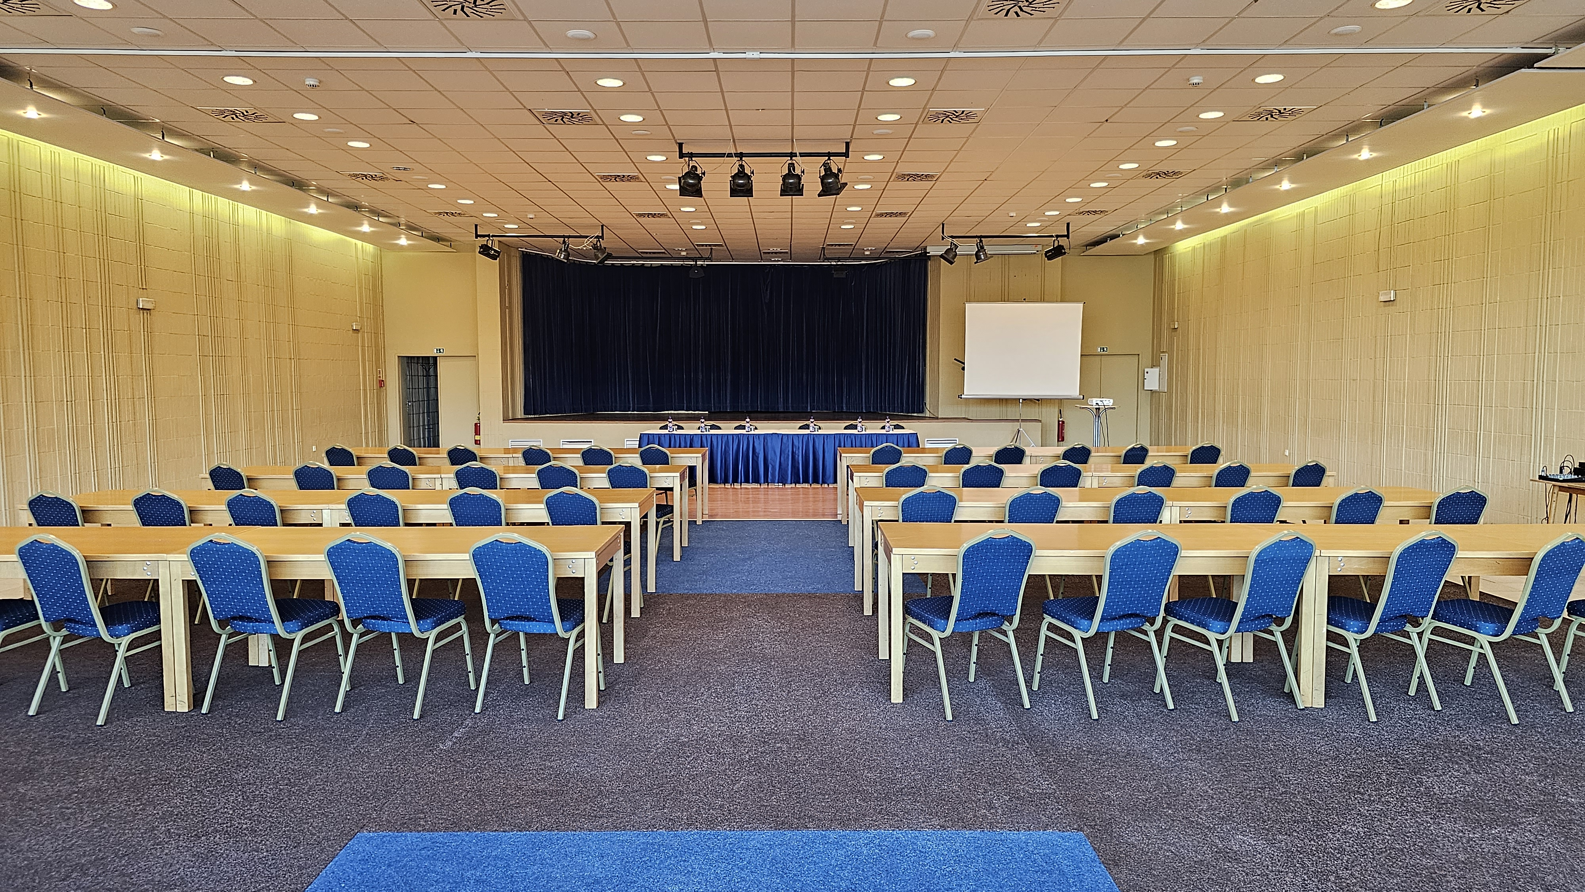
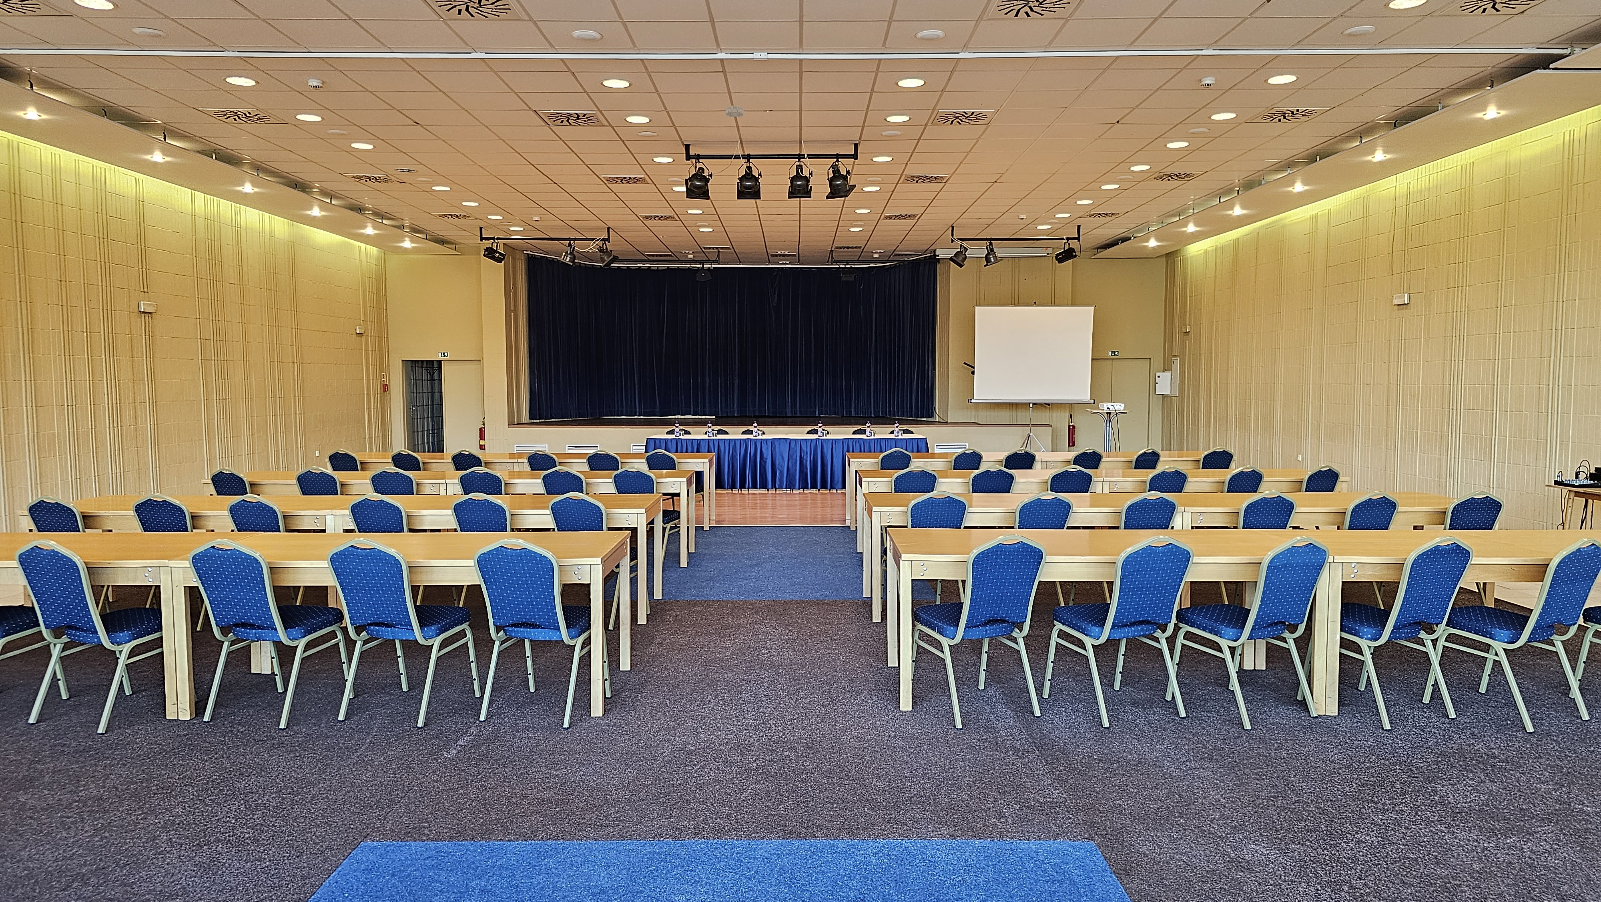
+ smoke detector [726,105,744,118]
